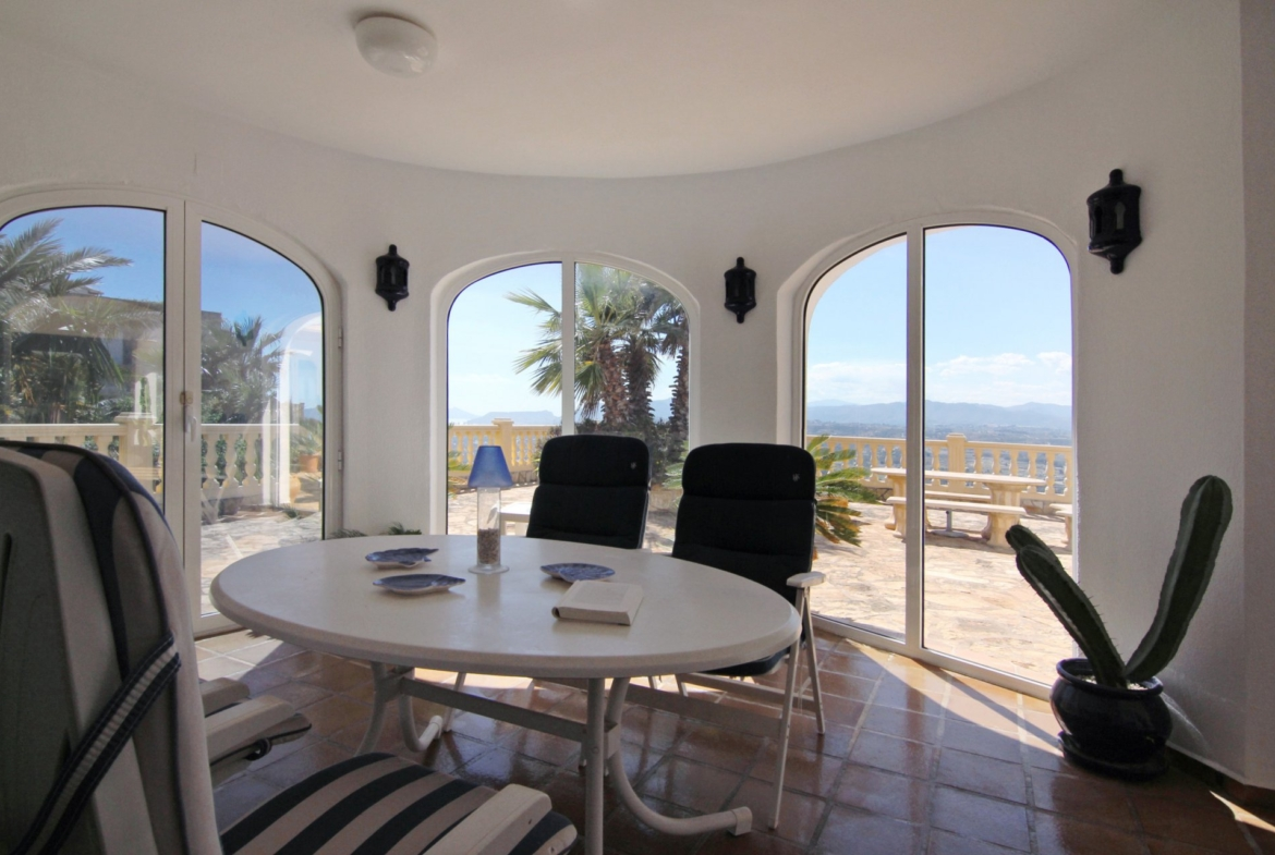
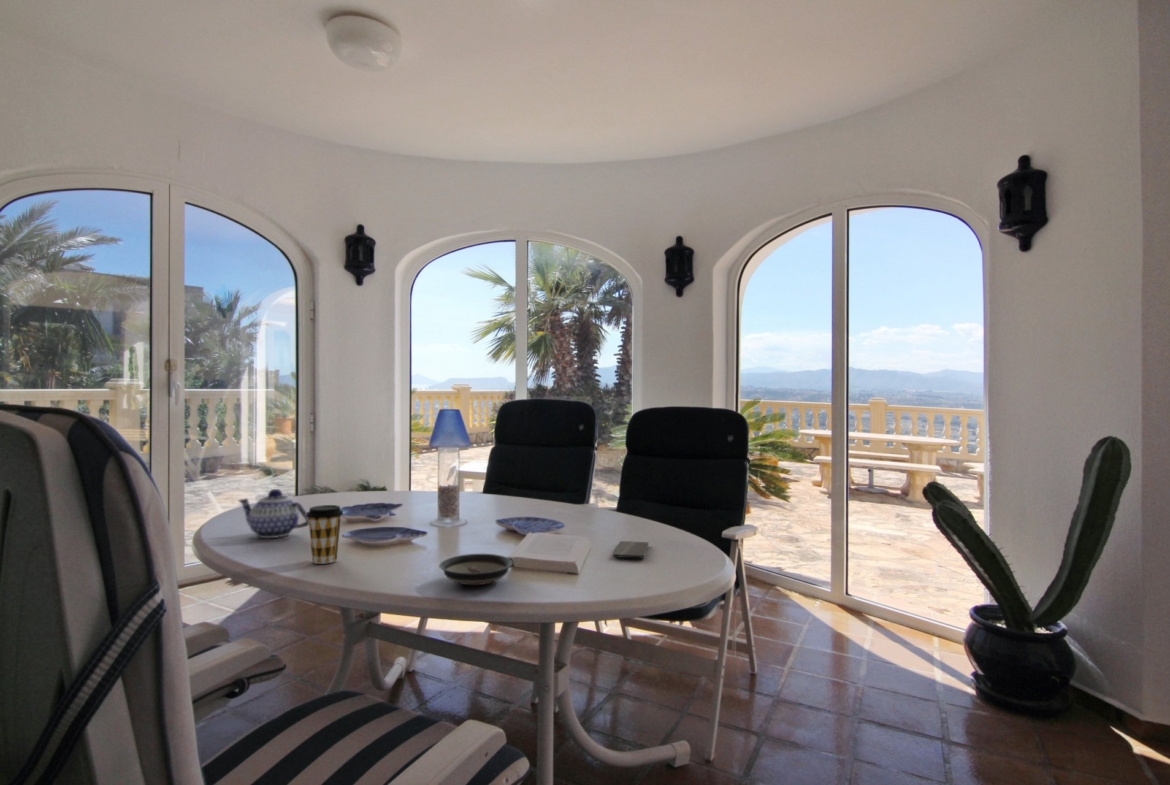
+ smartphone [612,540,650,559]
+ coffee cup [306,504,344,565]
+ teapot [236,488,309,539]
+ saucer [438,553,514,586]
